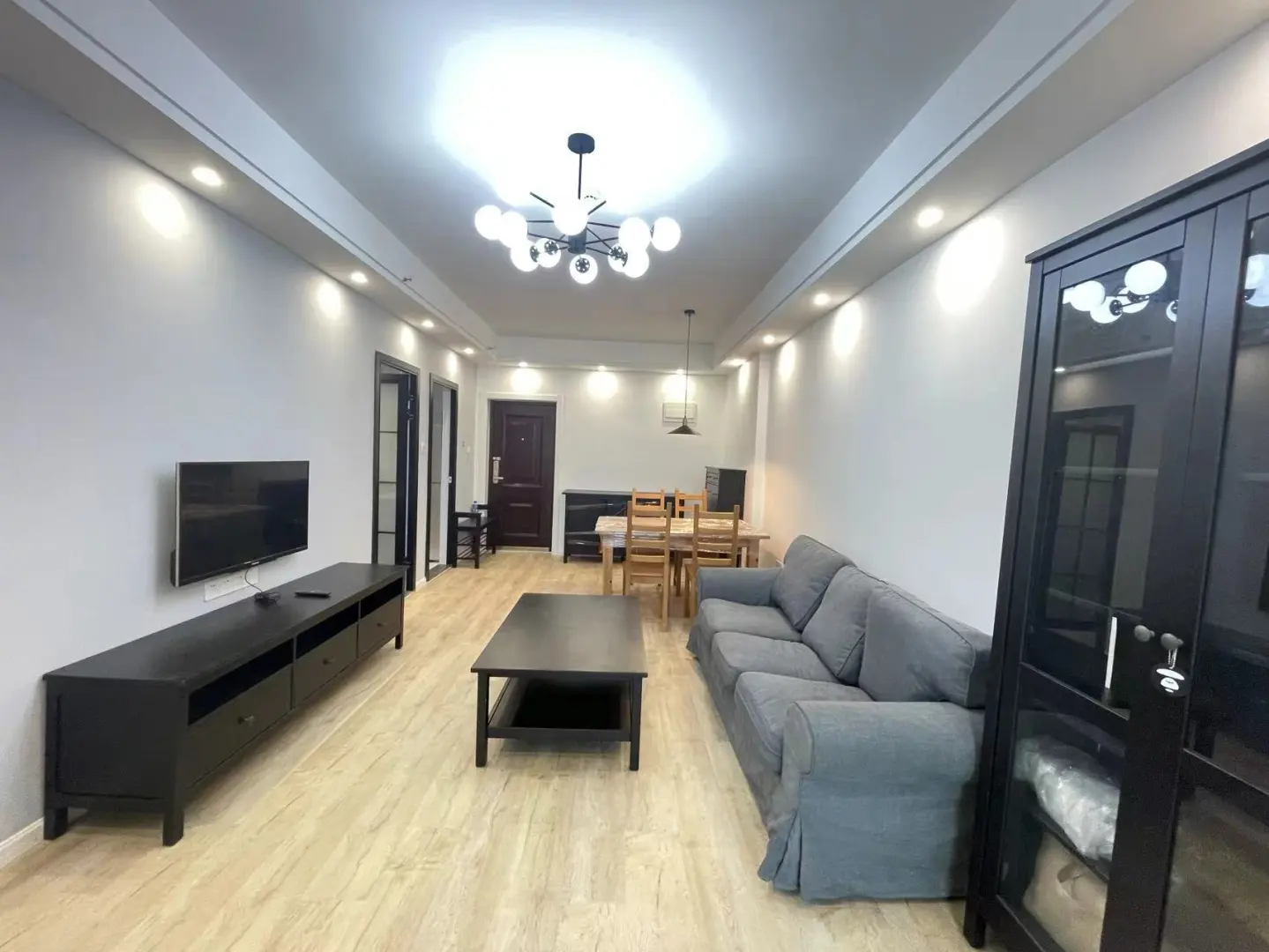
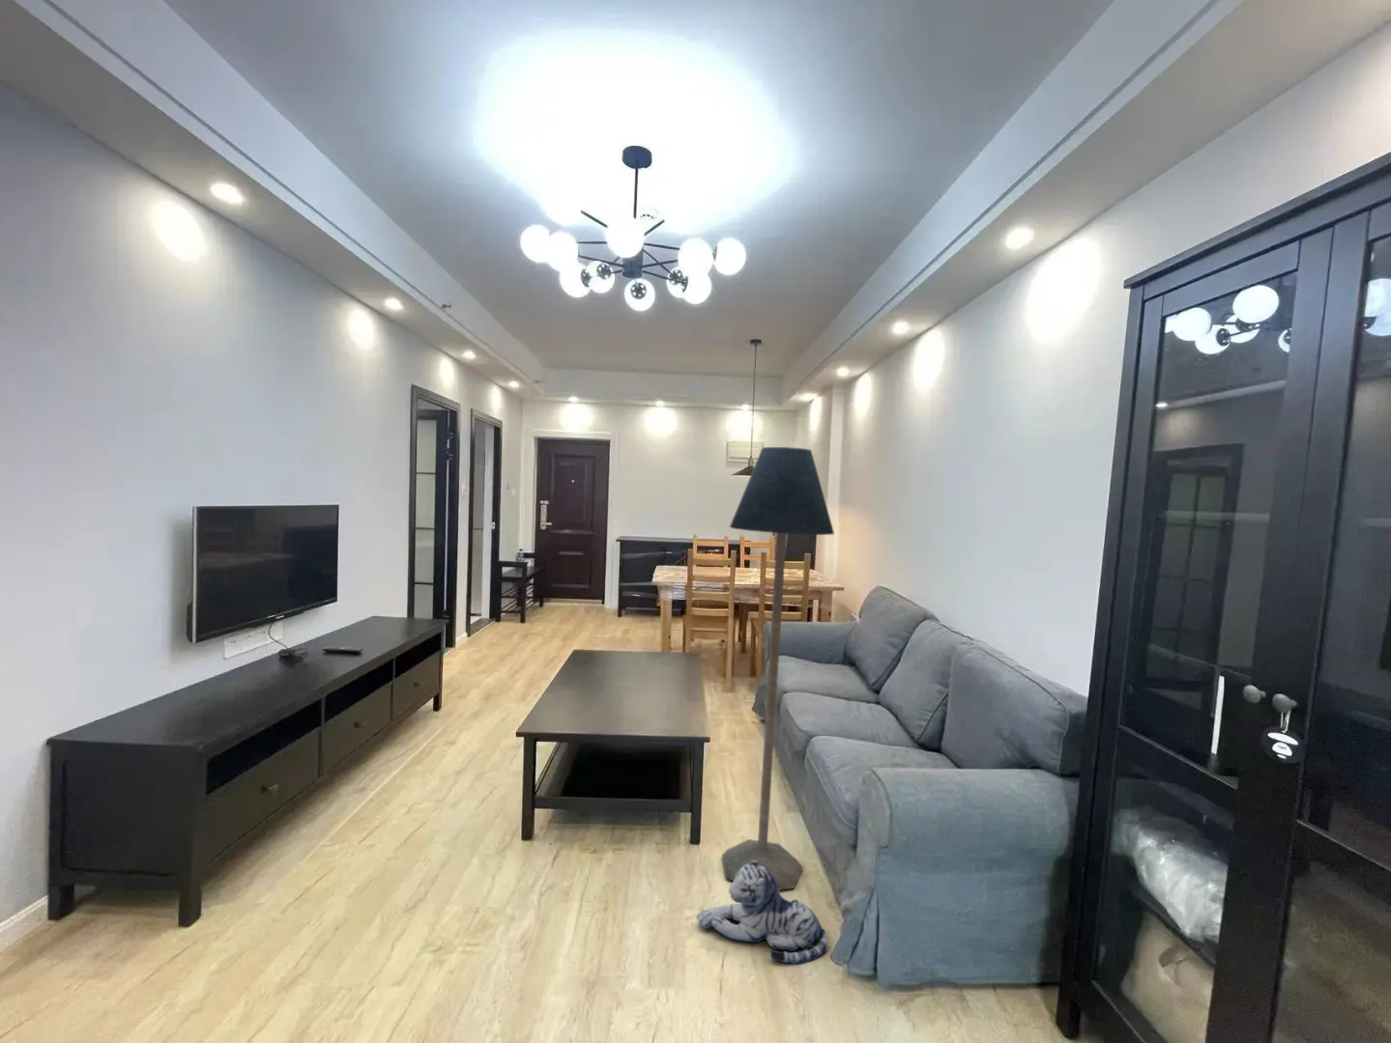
+ floor lamp [721,446,835,892]
+ plush toy [696,860,829,965]
